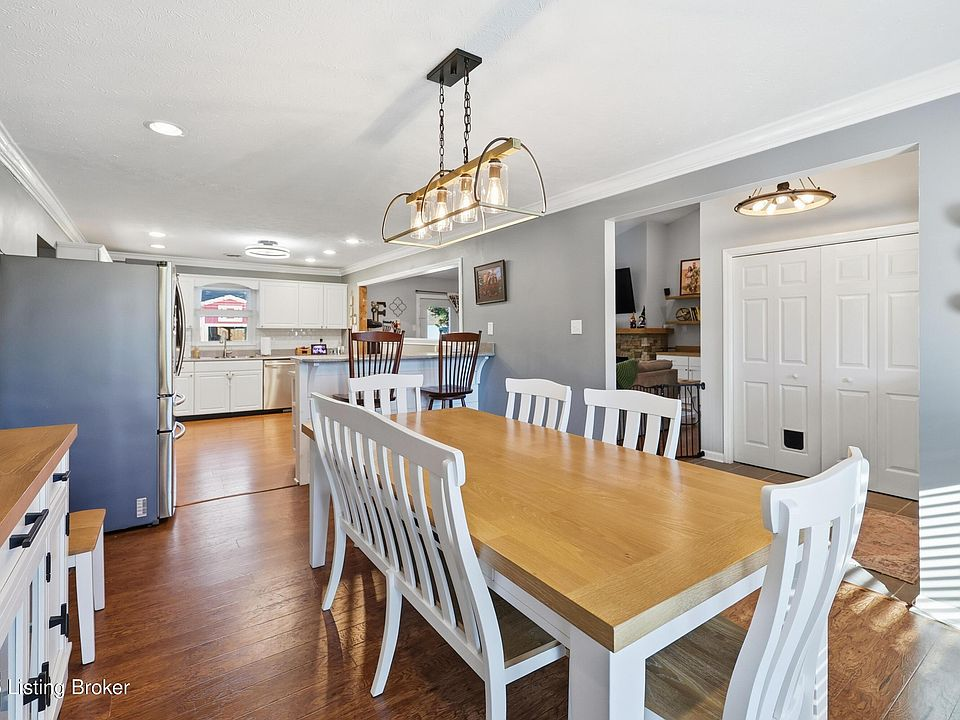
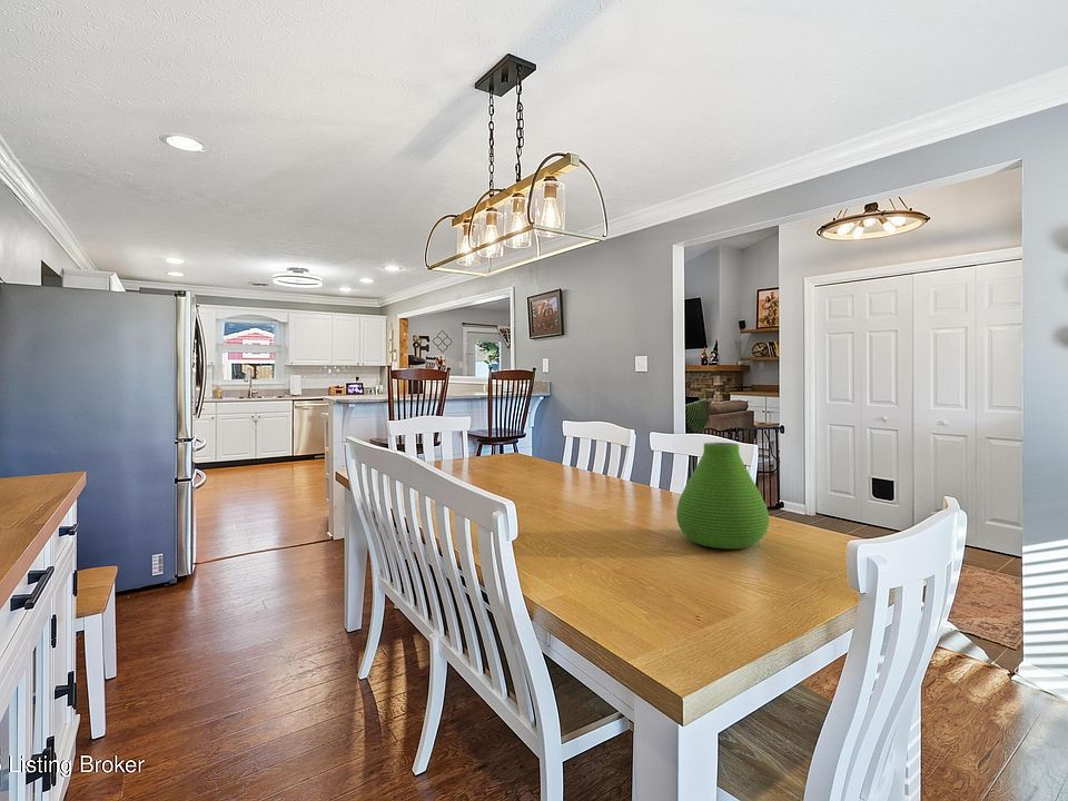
+ vase [675,442,770,550]
